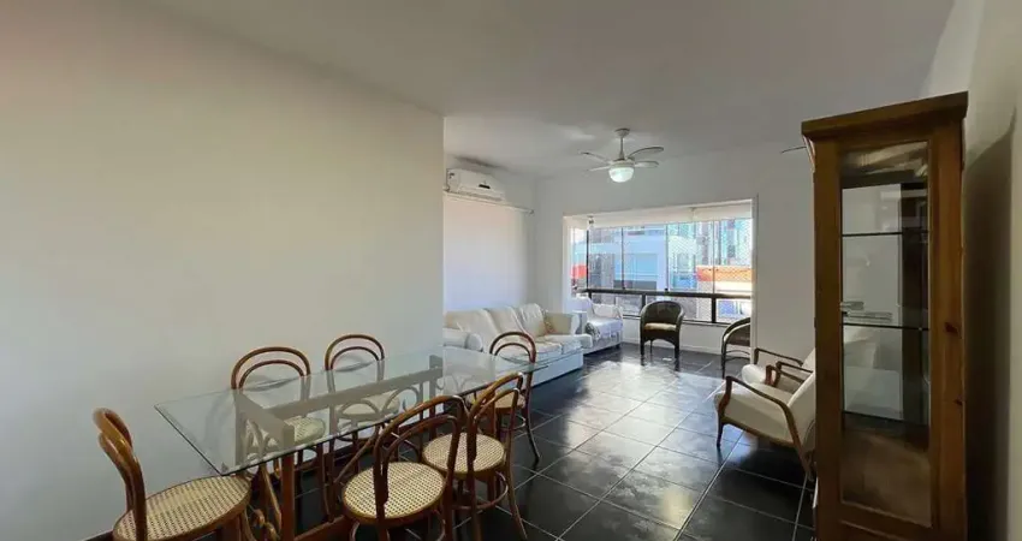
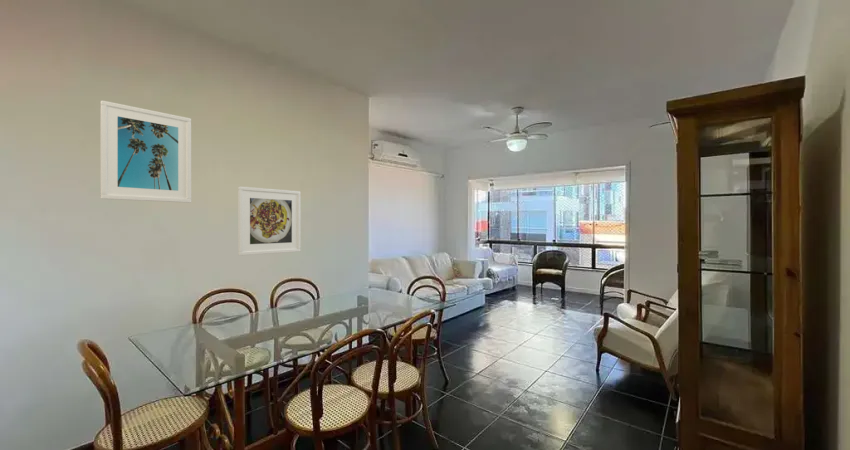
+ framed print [237,185,302,256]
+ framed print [99,100,192,204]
